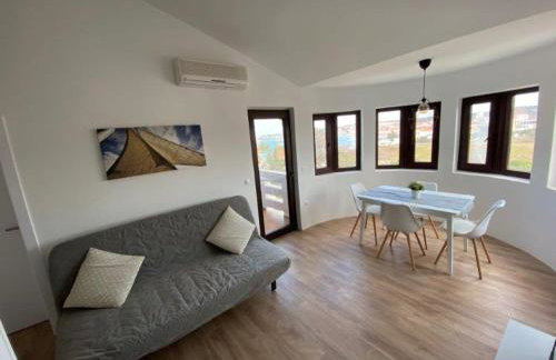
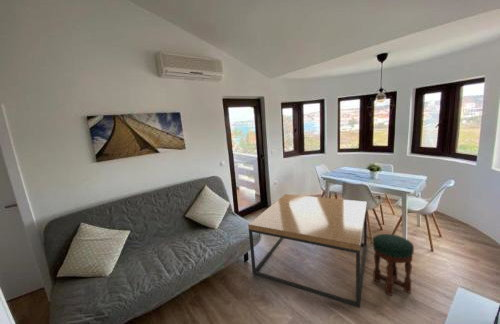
+ stool [372,233,415,296]
+ coffee table [247,193,368,309]
